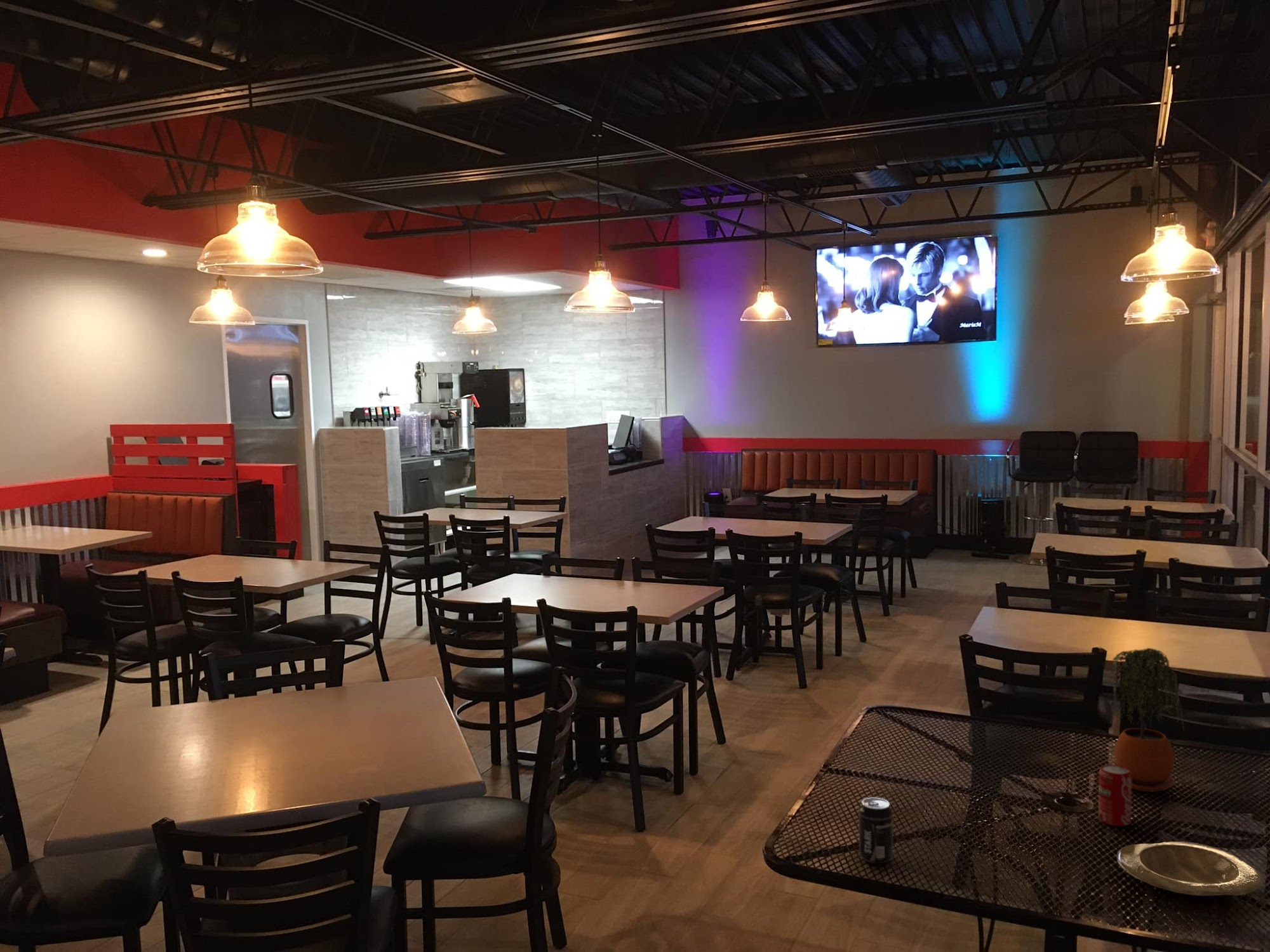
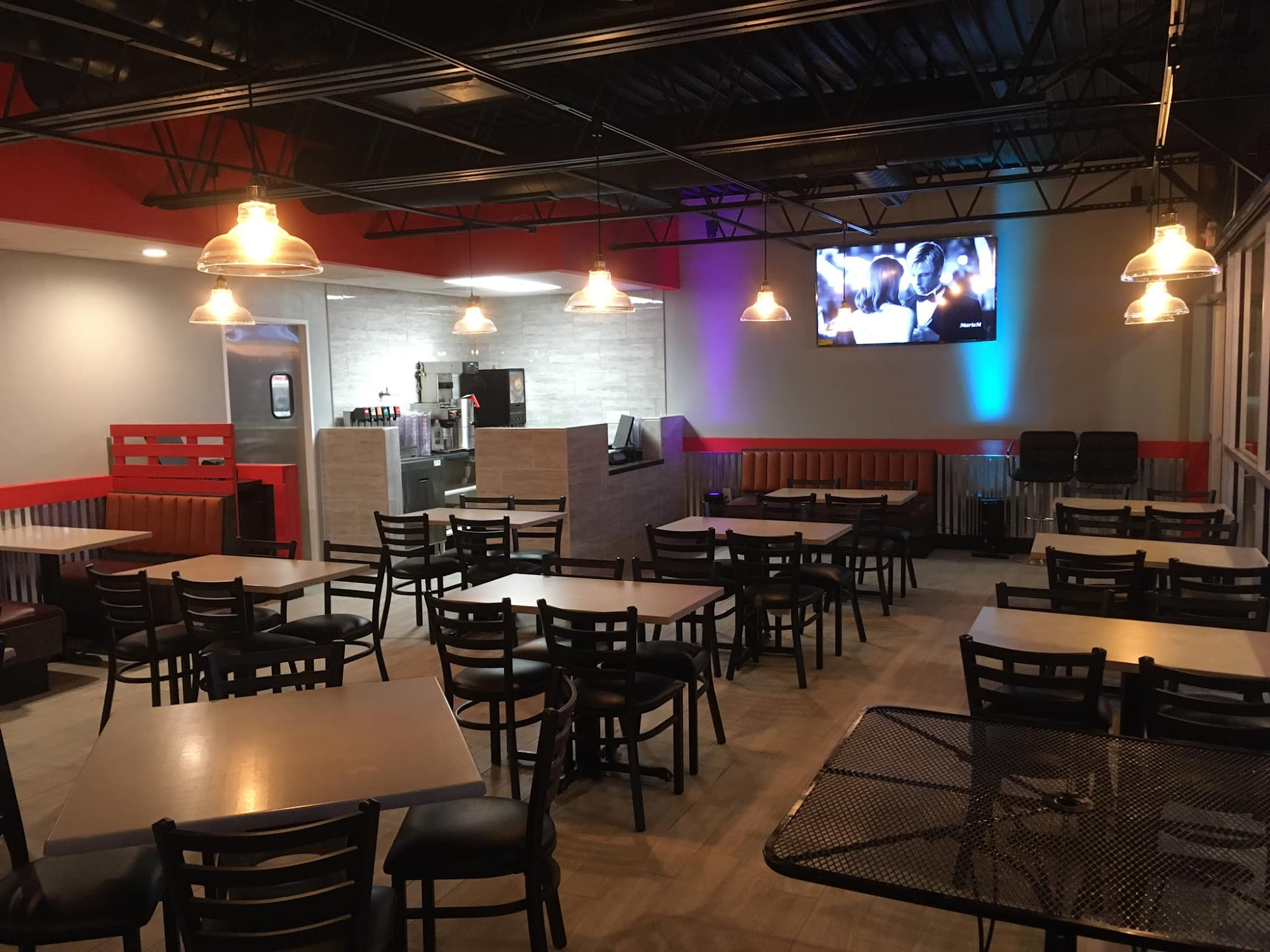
- beverage can [1098,764,1132,827]
- potted plant [1110,647,1185,793]
- beverage can [859,797,893,864]
- plate [1116,841,1264,897]
